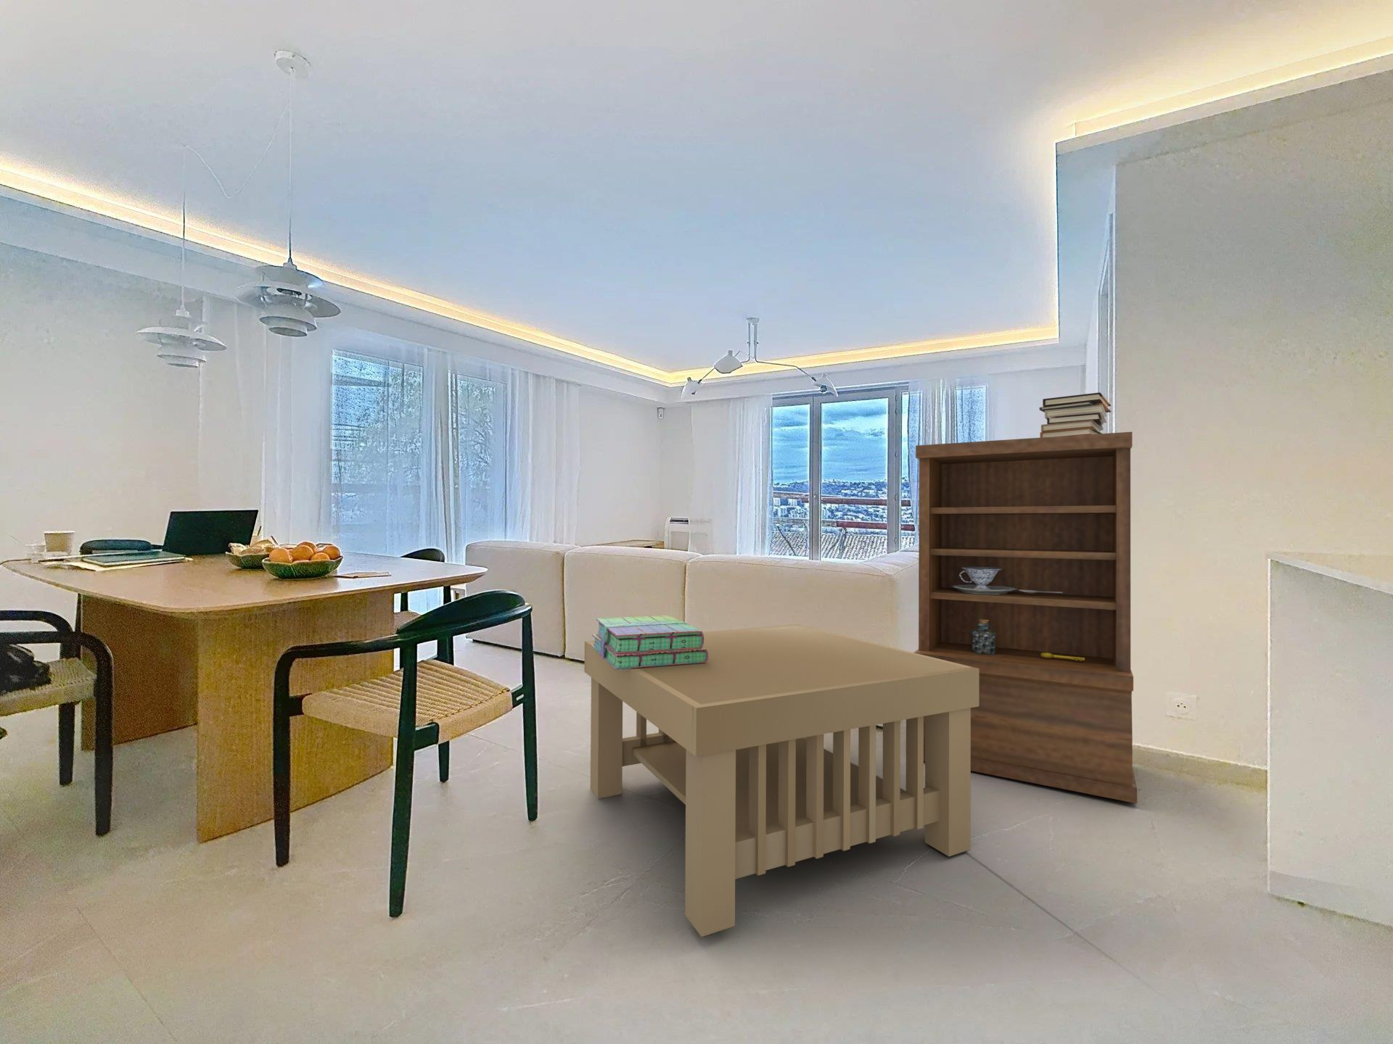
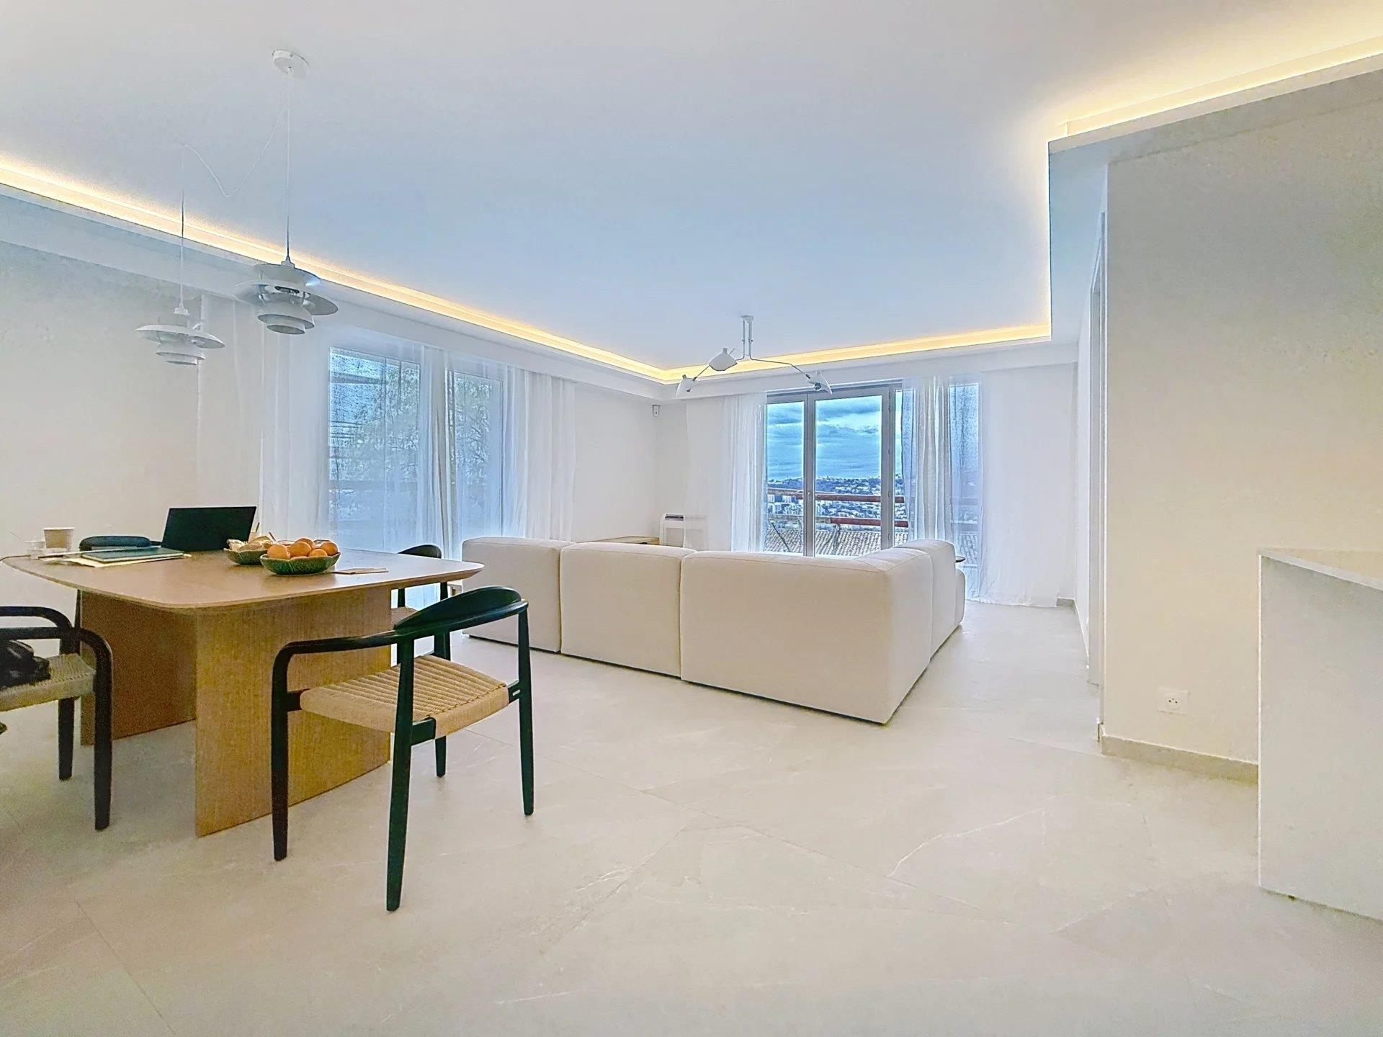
- stack of books [591,615,709,670]
- coffee table [584,624,979,938]
- book stack [1039,392,1111,438]
- bookshelf [914,431,1137,804]
